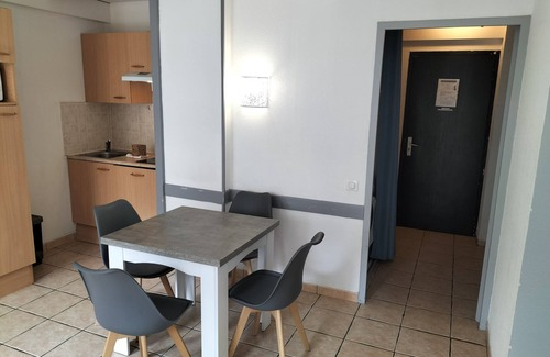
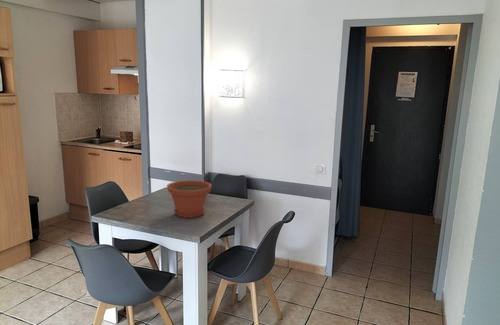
+ plant pot [166,179,213,219]
